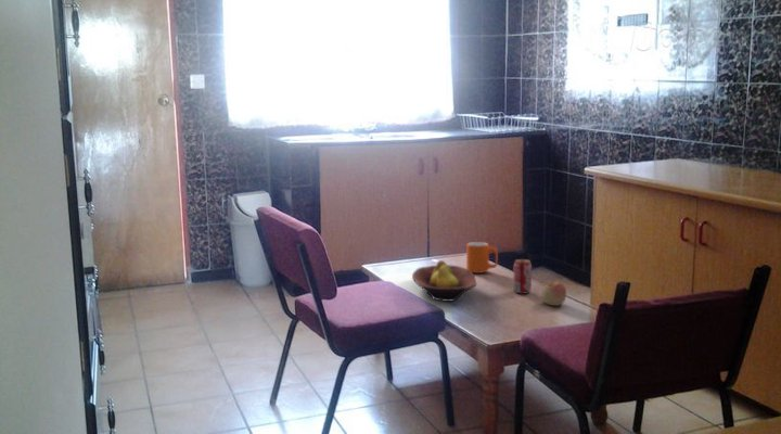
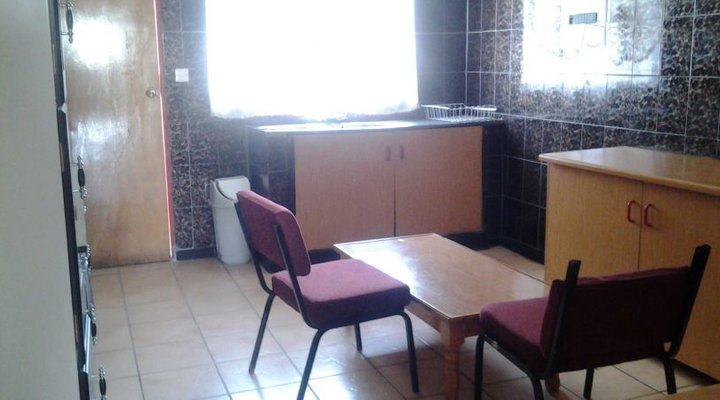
- beverage can [512,258,533,295]
- mug [465,241,499,275]
- apple [540,280,567,307]
- fruit bowl [411,259,477,303]
